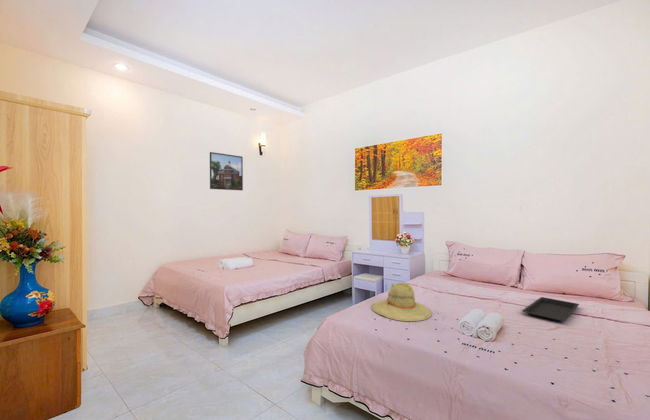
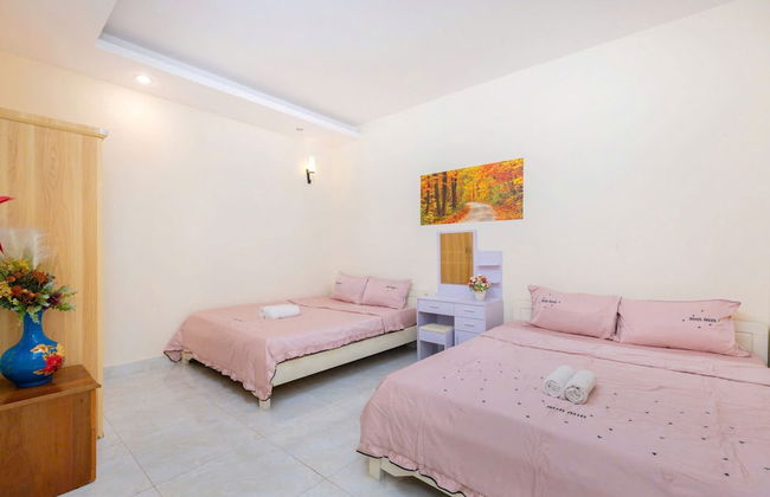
- serving tray [521,296,580,323]
- straw hat [370,282,433,322]
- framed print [209,151,244,191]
